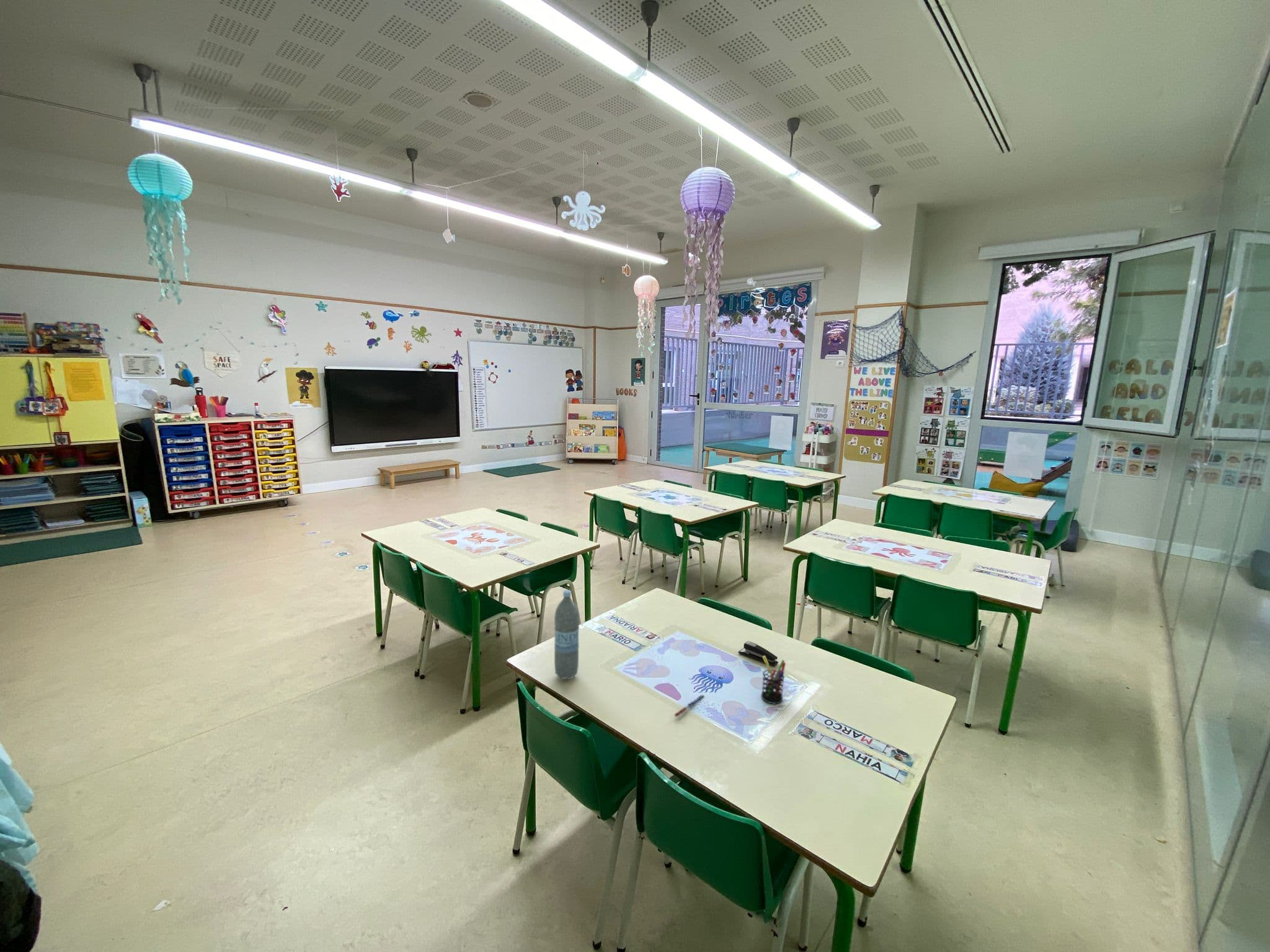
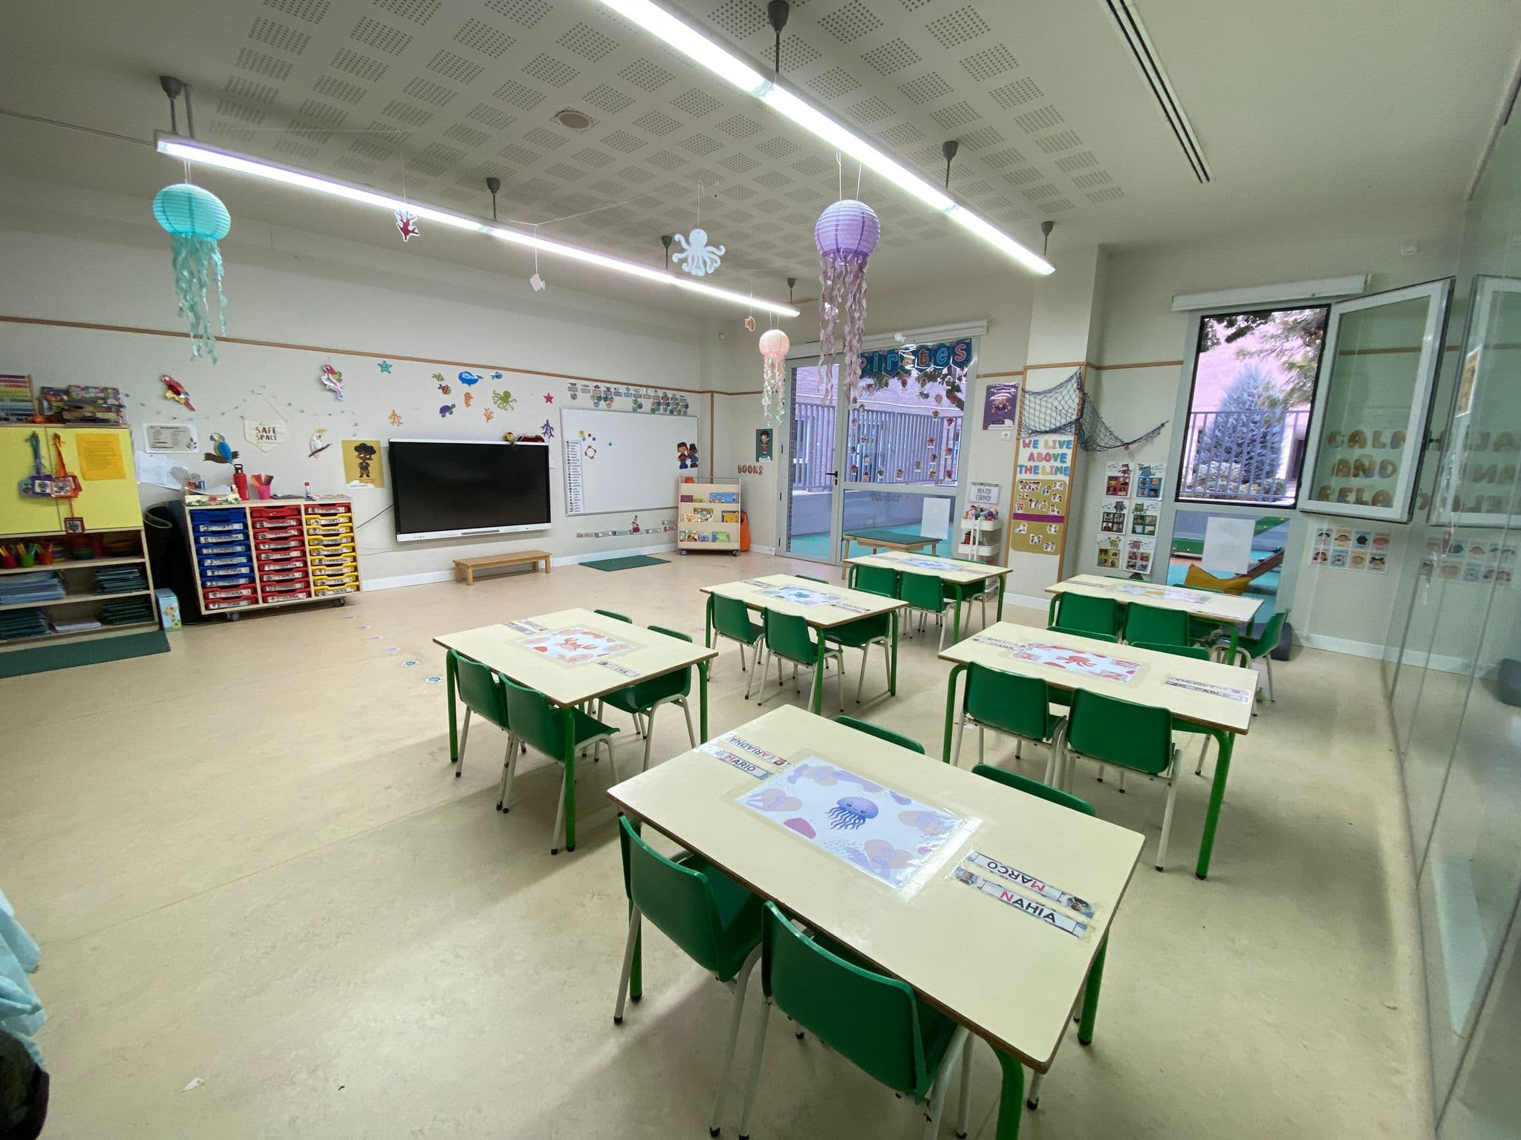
- water bottle [554,589,580,680]
- pen holder [761,656,786,705]
- stapler [738,640,779,667]
- pen [674,694,705,717]
